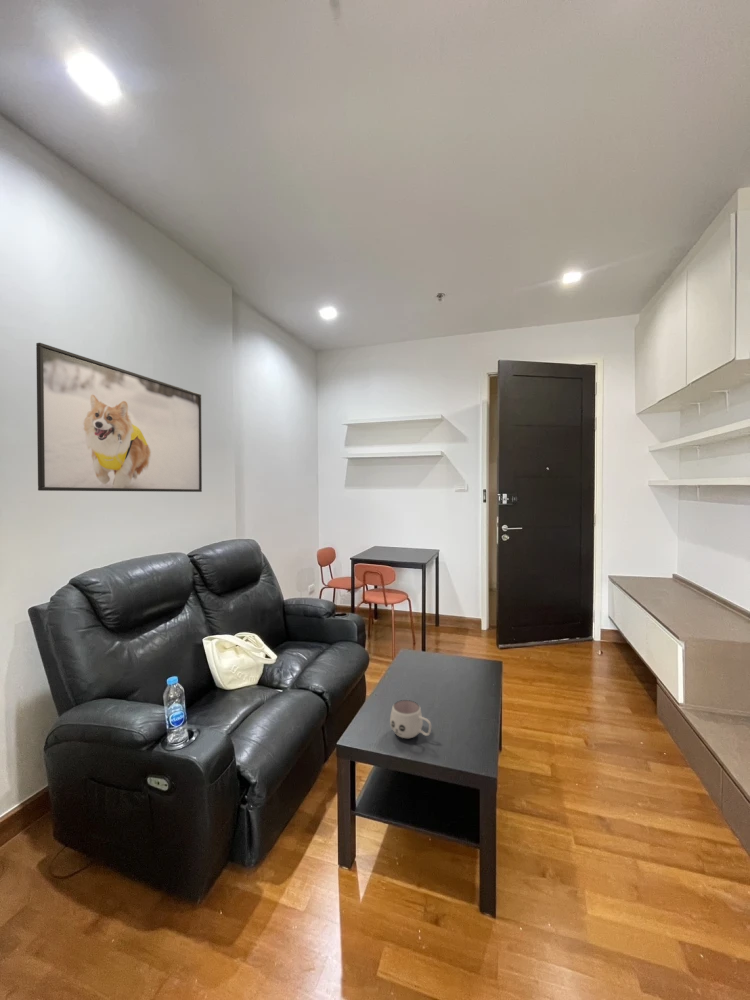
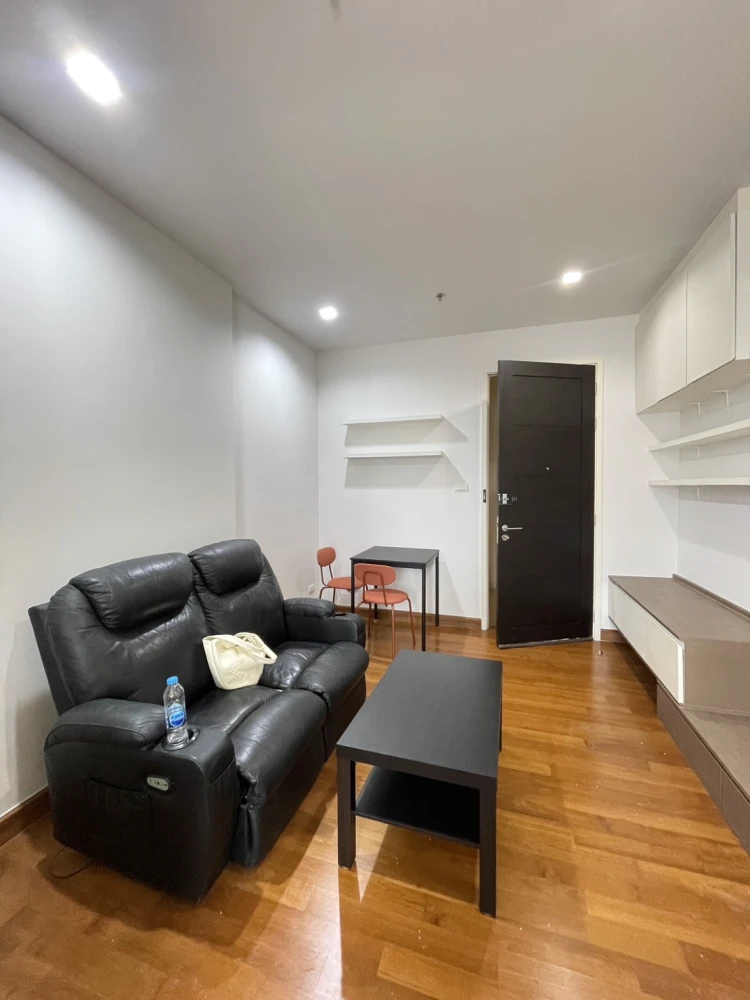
- mug [389,699,432,739]
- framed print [35,342,203,493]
